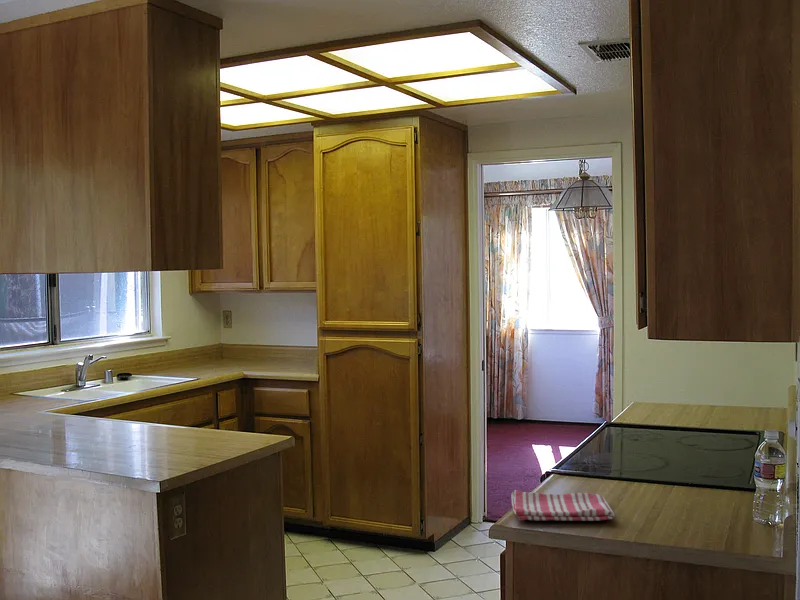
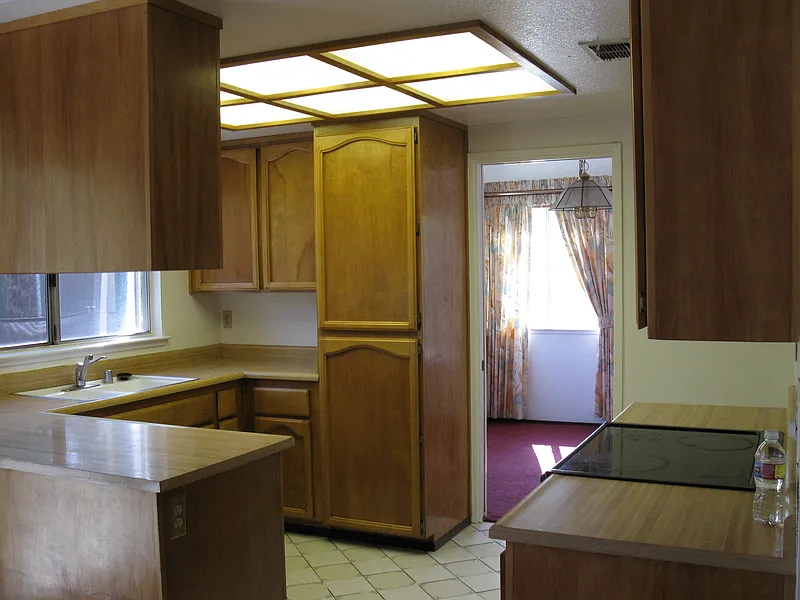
- dish towel [510,489,616,522]
